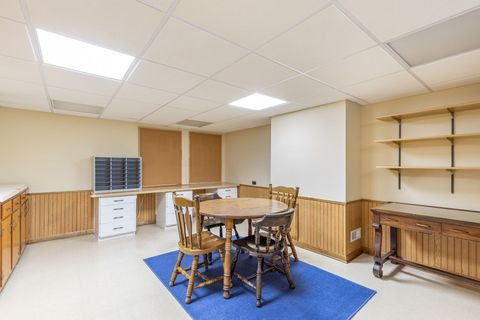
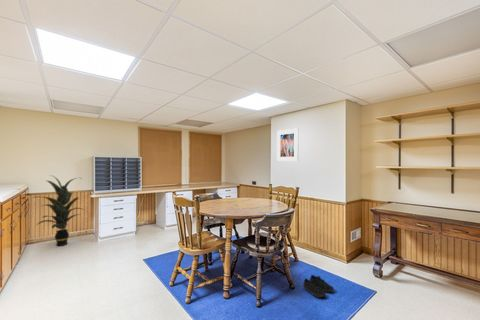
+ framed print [276,128,299,162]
+ indoor plant [32,174,85,247]
+ shoe [302,274,335,298]
